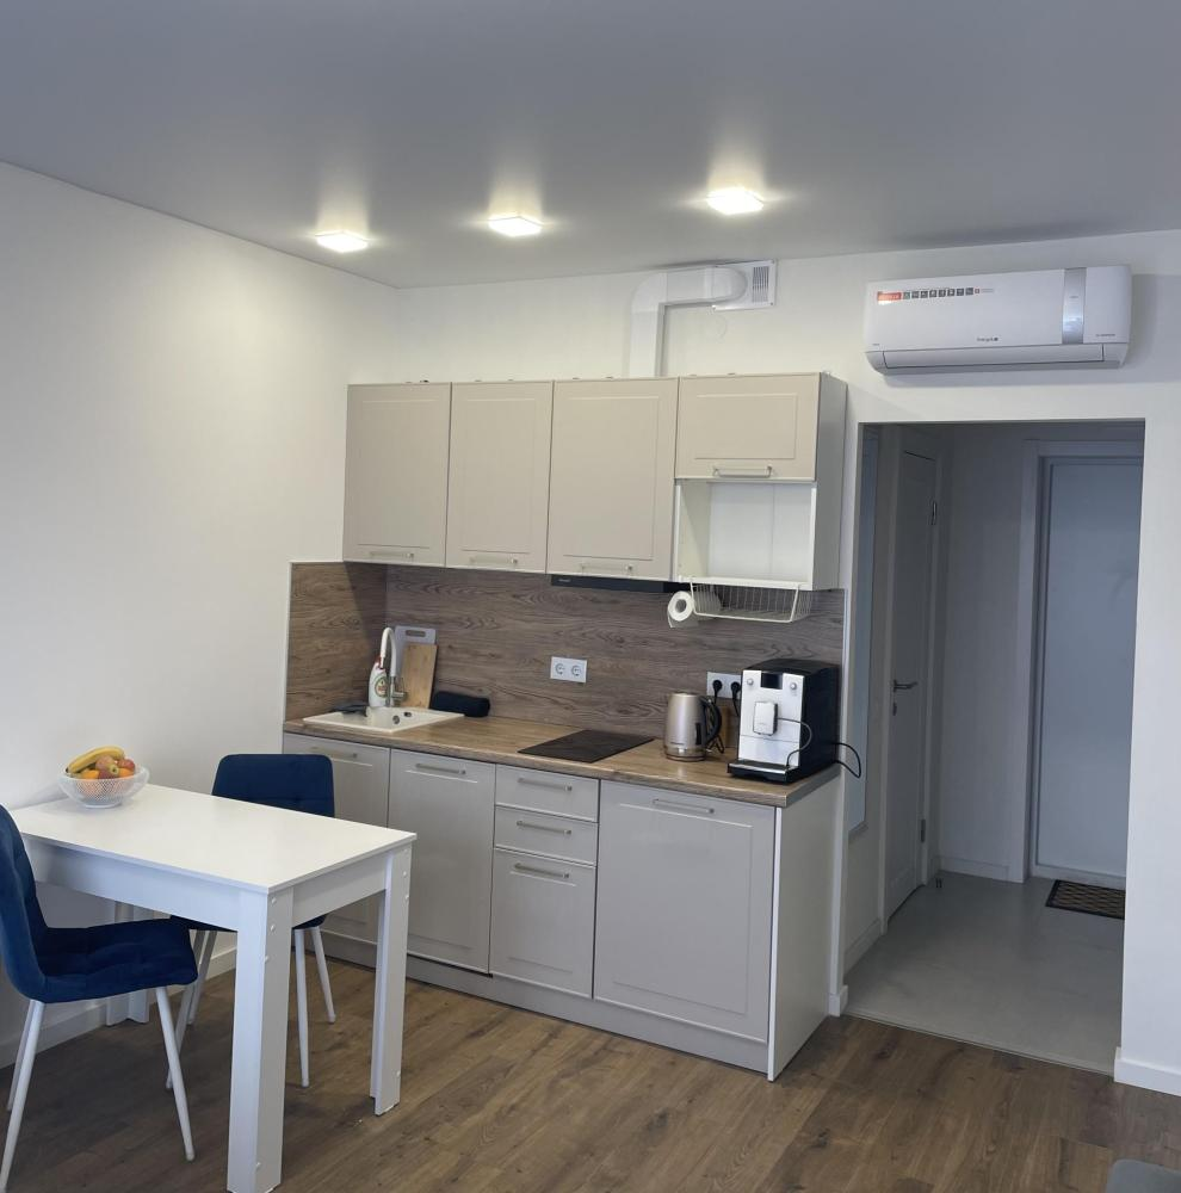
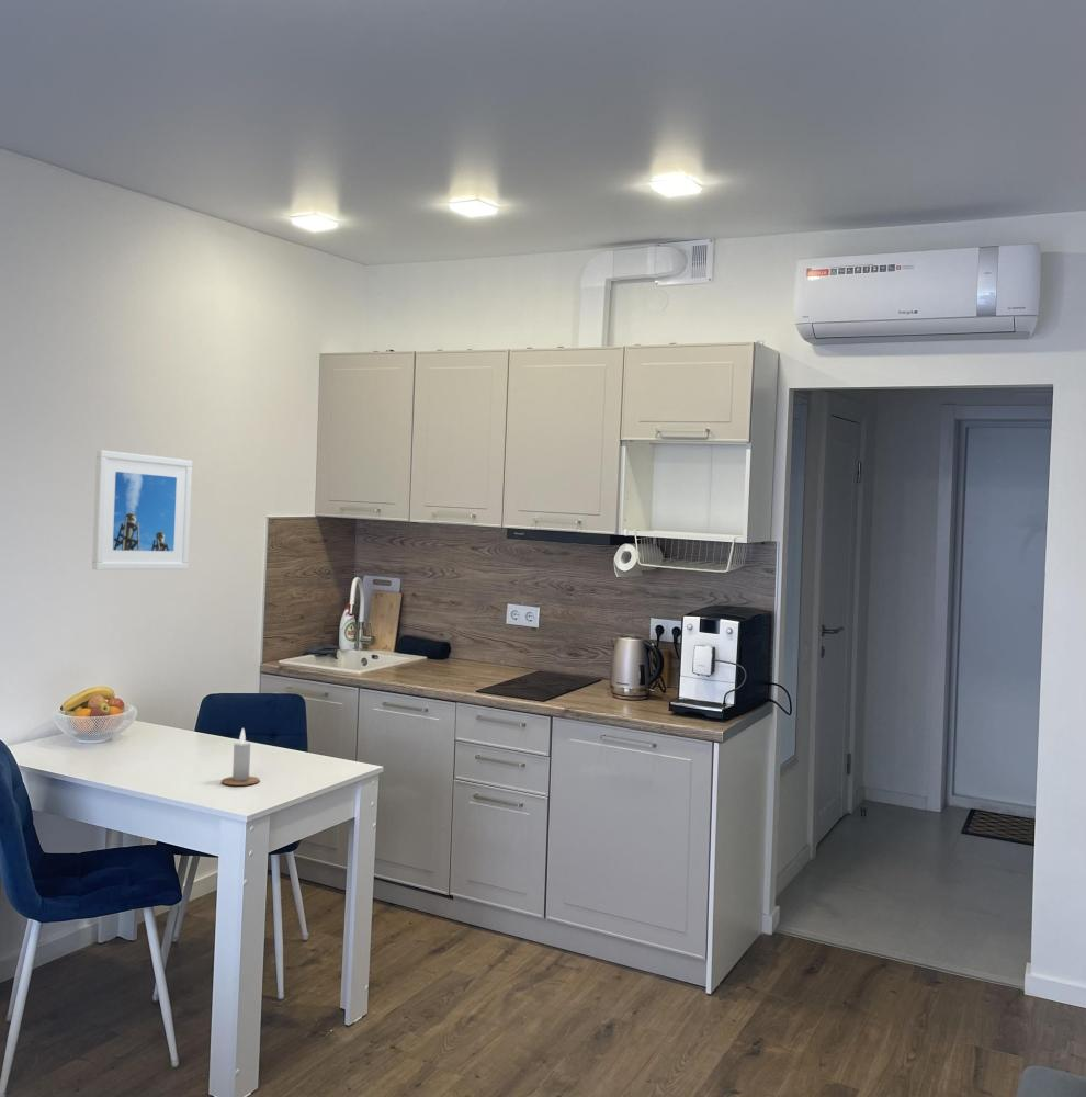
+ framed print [91,449,193,570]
+ candle [220,727,261,787]
